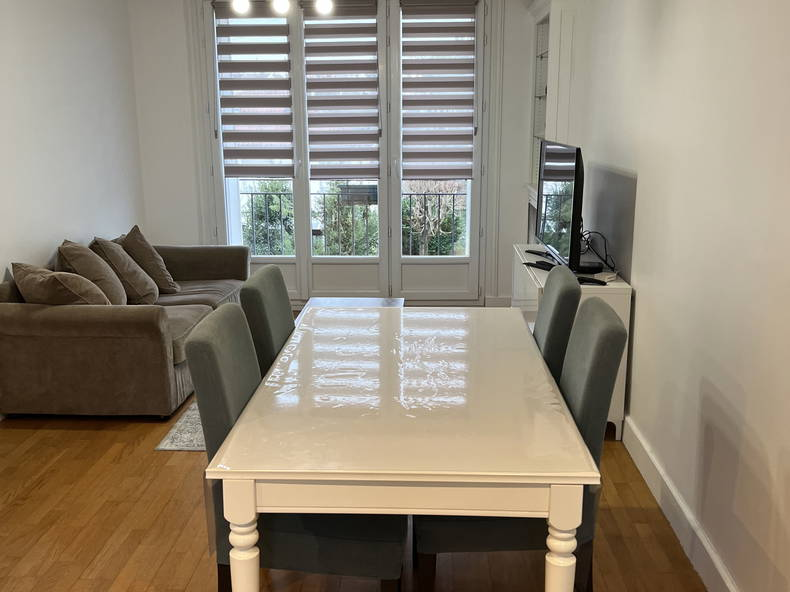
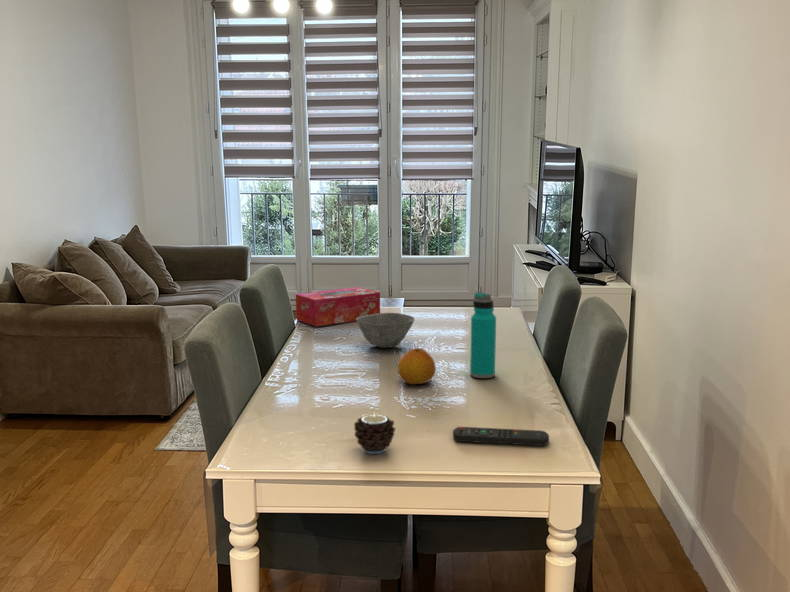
+ fruit [396,347,437,385]
+ bowl [356,312,416,349]
+ remote control [452,426,550,447]
+ tissue box [295,286,381,327]
+ water bottle [469,291,497,379]
+ candle [353,412,396,455]
